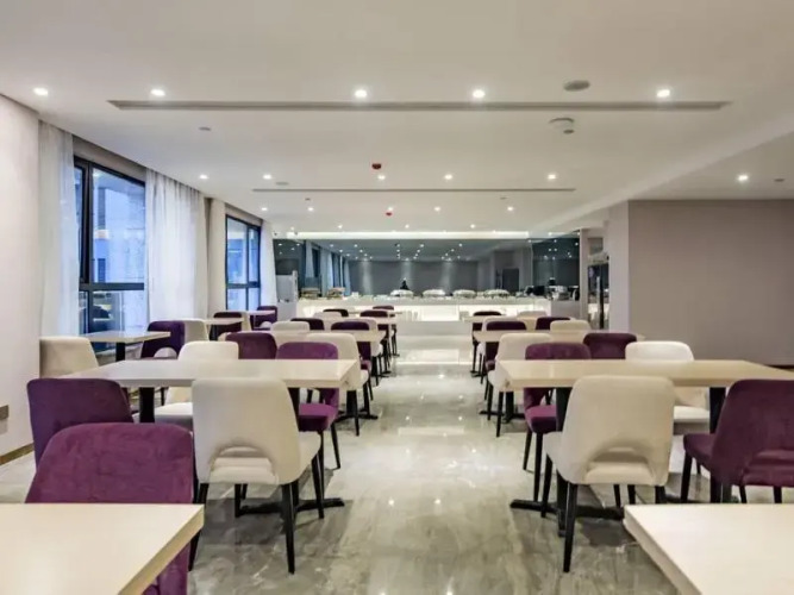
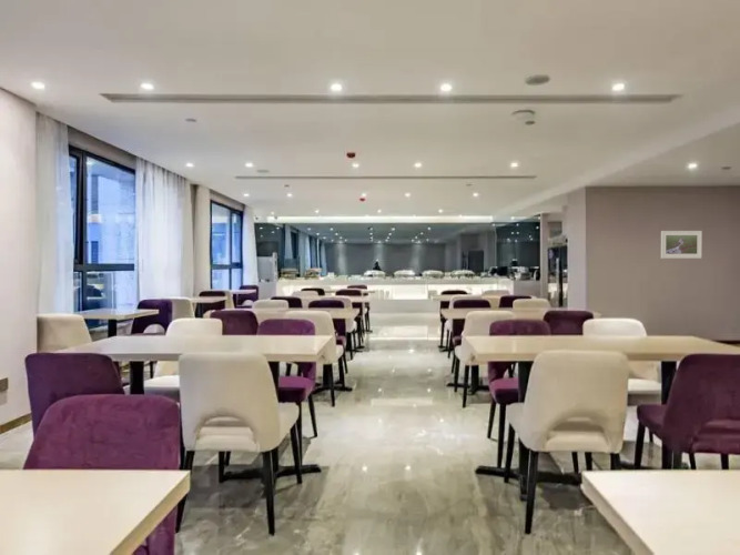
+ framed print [660,230,703,260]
